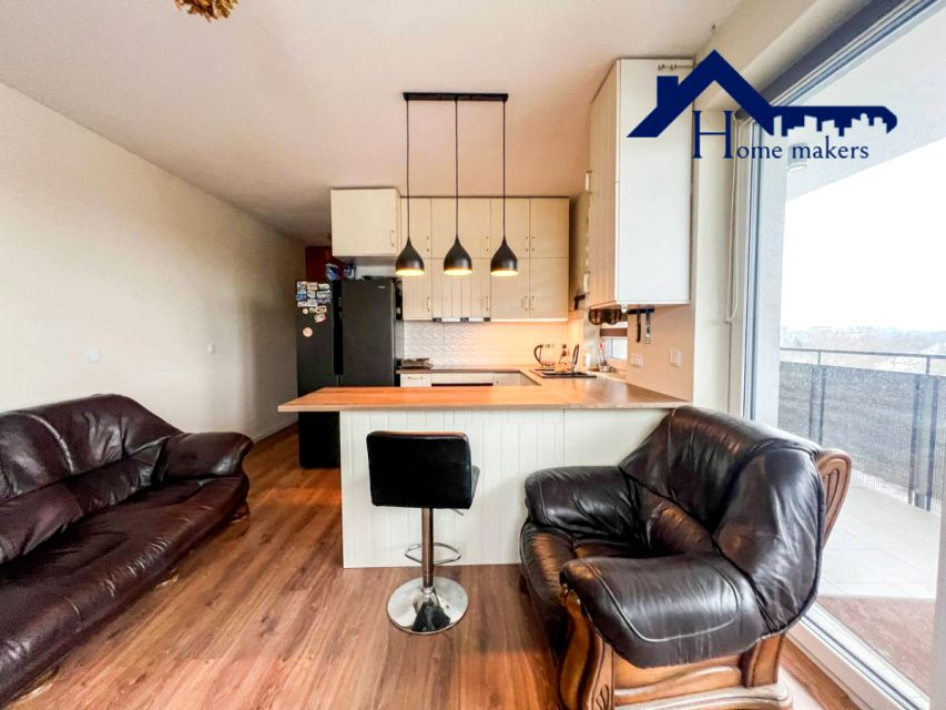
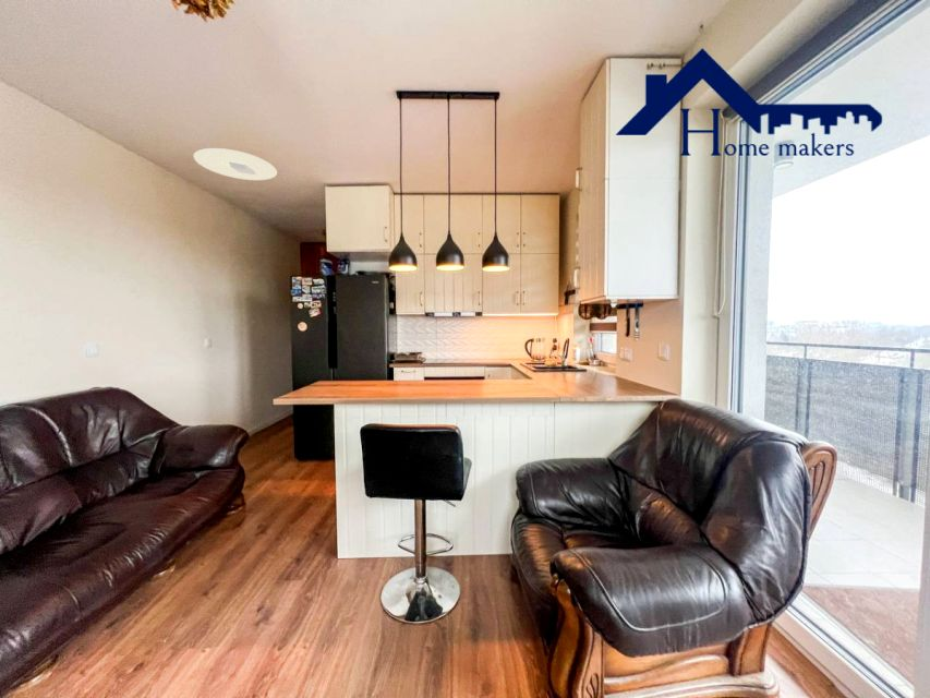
+ ceiling light [193,147,278,181]
